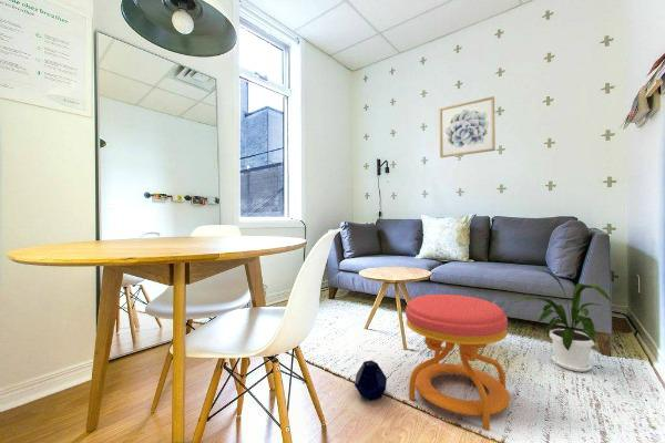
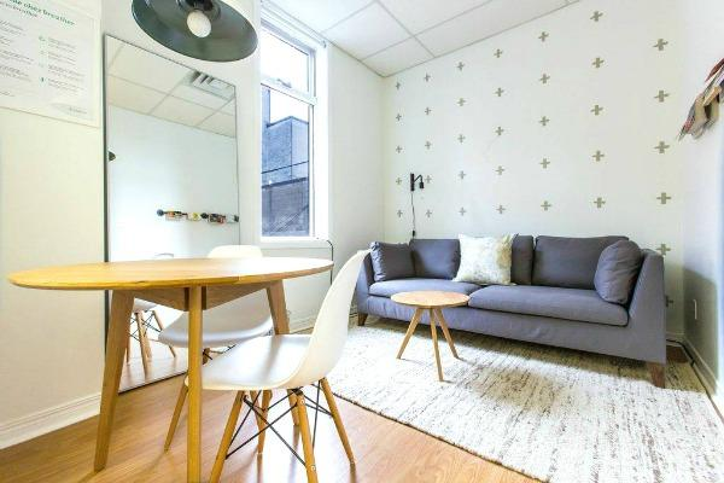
- stool [405,293,511,431]
- wall art [439,95,497,158]
- house plant [513,267,613,373]
- speaker [354,359,388,402]
